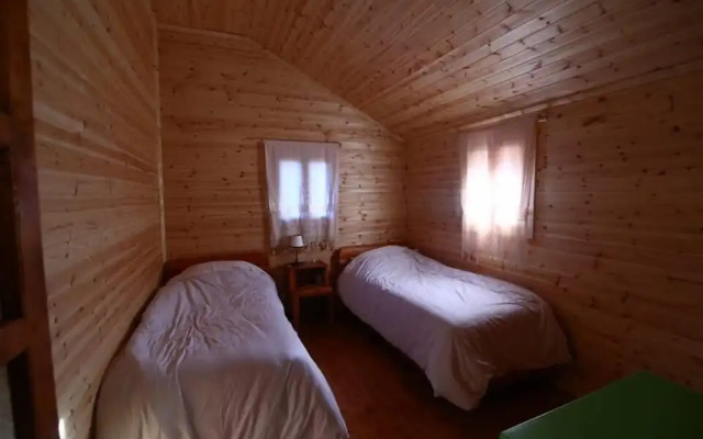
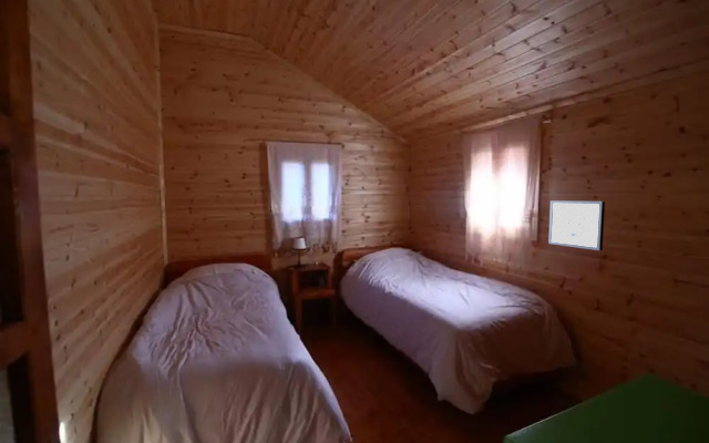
+ wall art [547,199,606,251]
